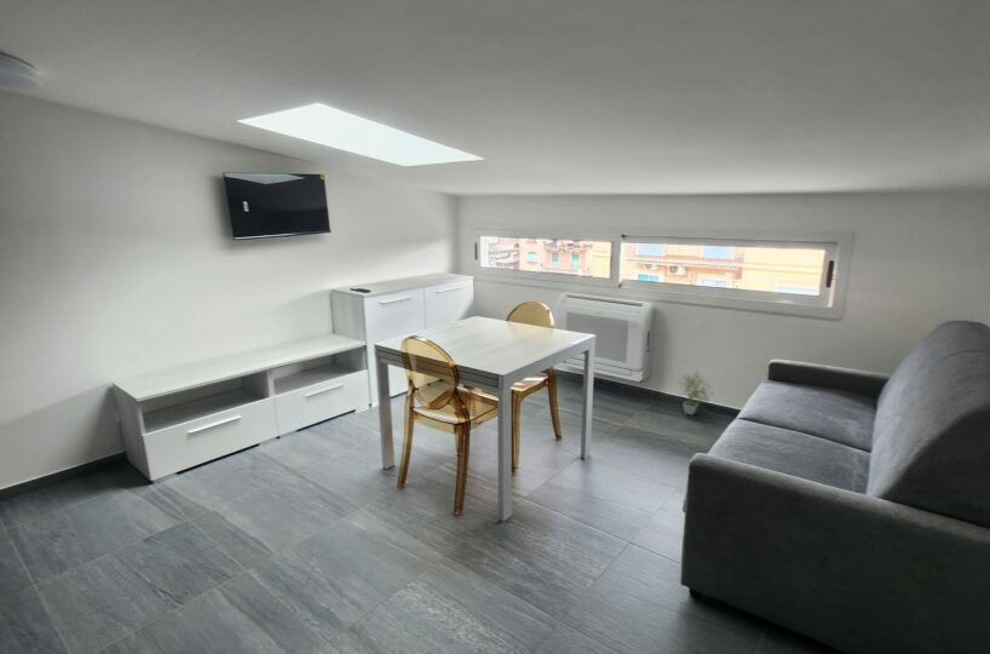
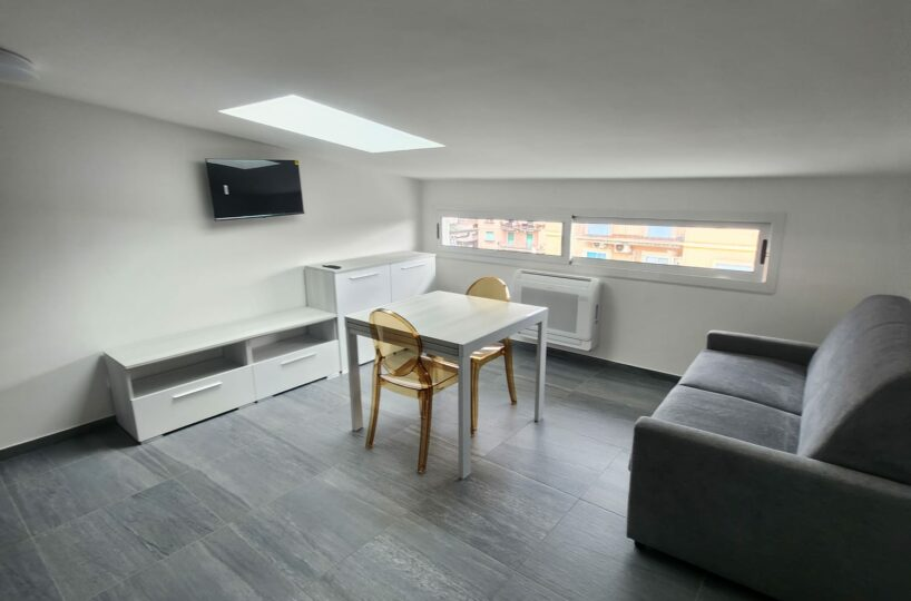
- potted plant [678,369,714,417]
